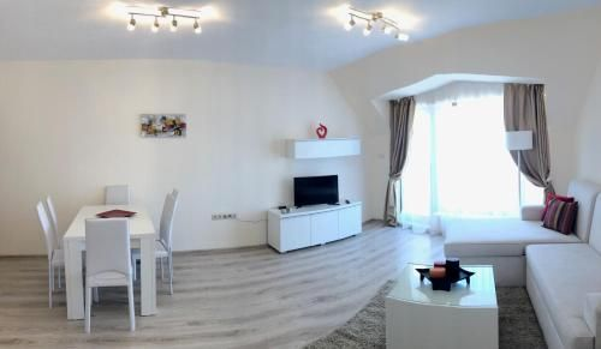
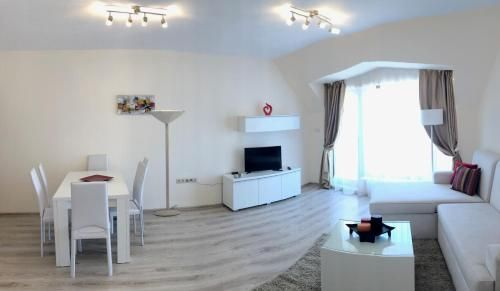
+ floor lamp [147,109,186,217]
